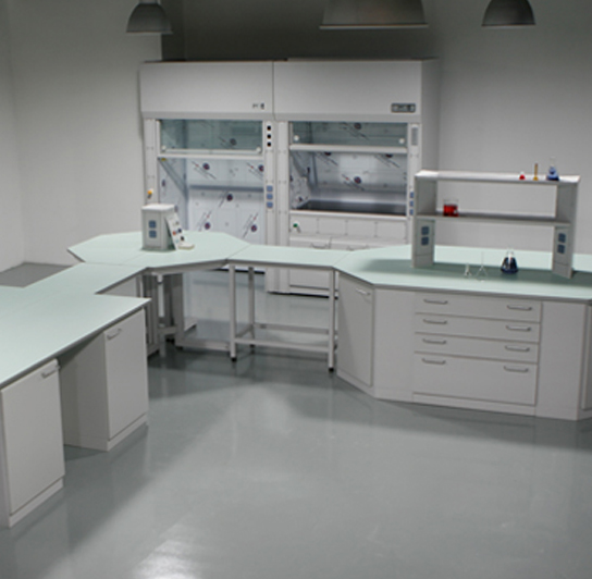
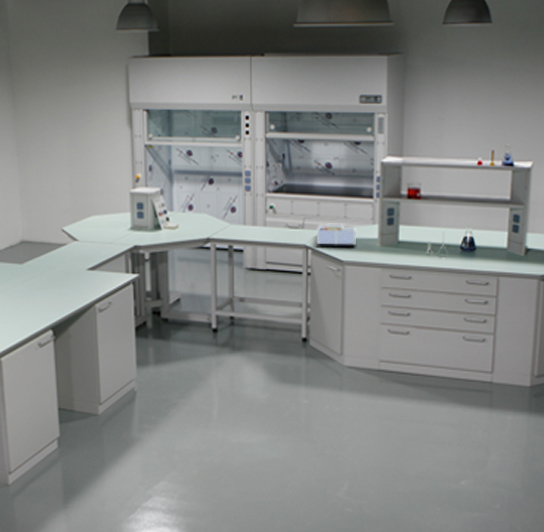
+ desk organizer [316,223,357,245]
